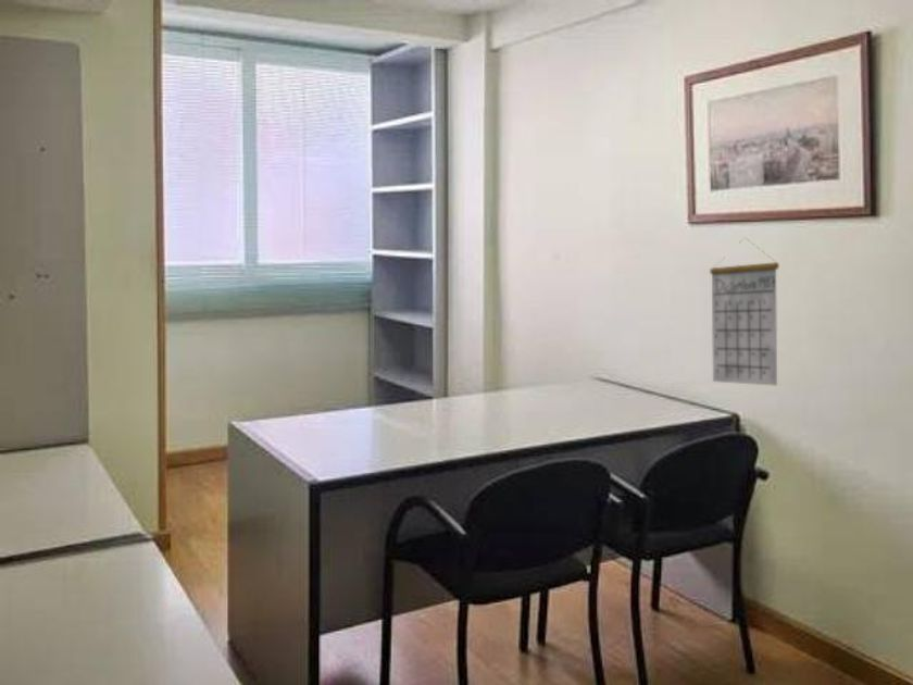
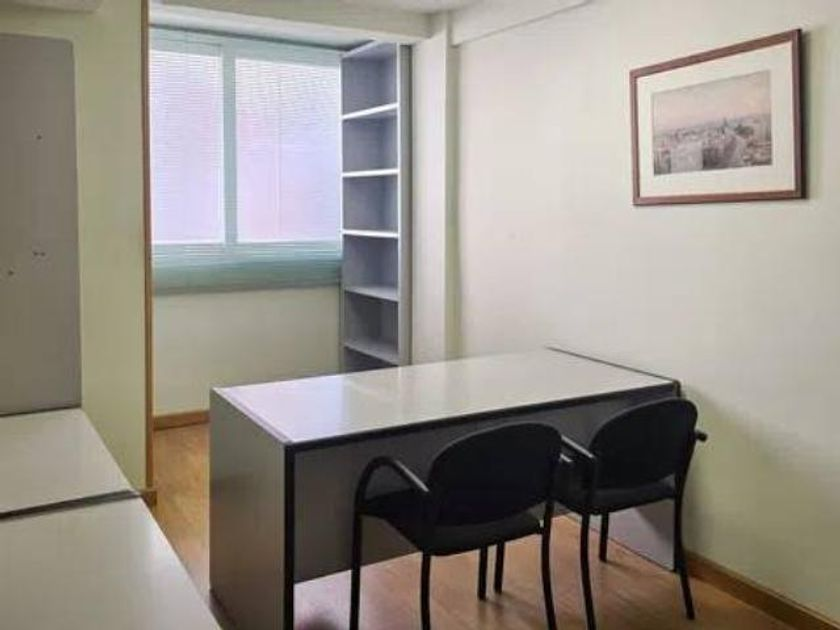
- calendar [709,236,780,387]
